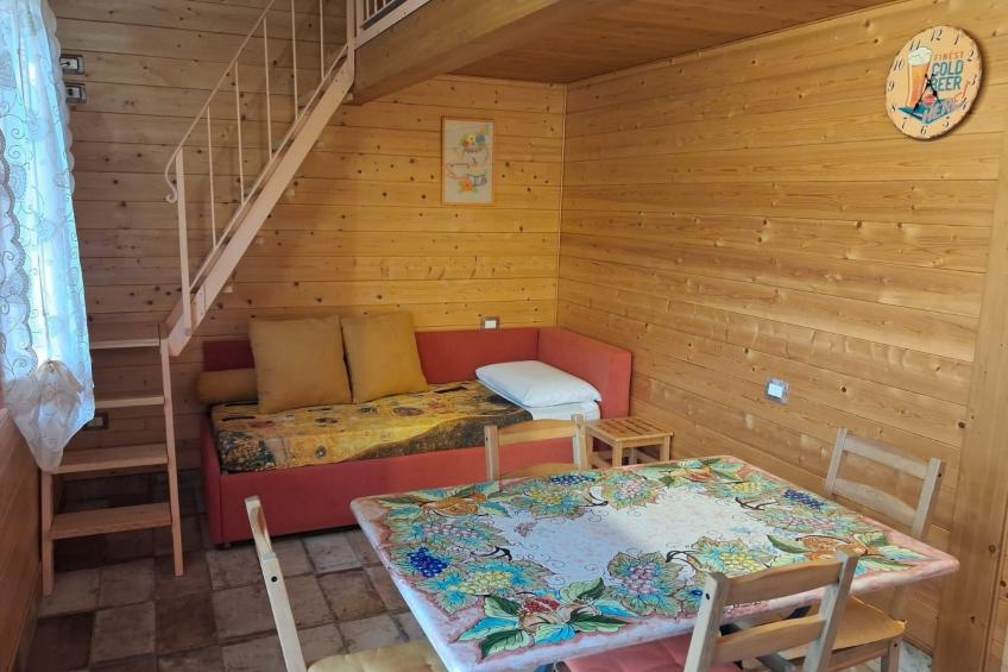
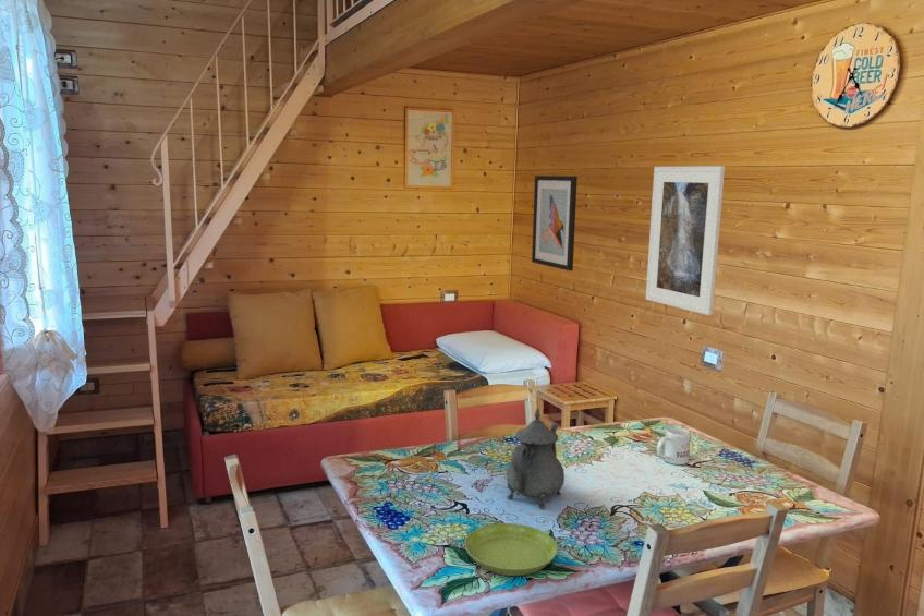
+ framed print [645,165,726,316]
+ mug [656,426,692,466]
+ wall art [531,174,579,271]
+ teapot [506,407,566,510]
+ saucer [464,522,558,577]
